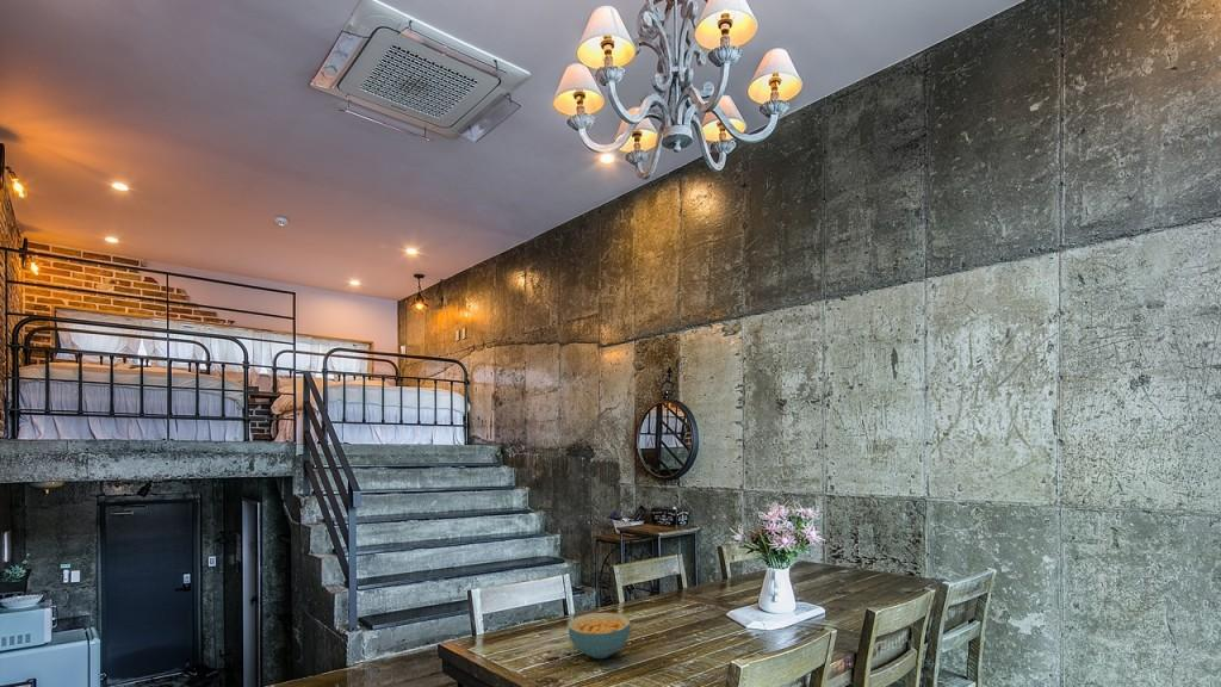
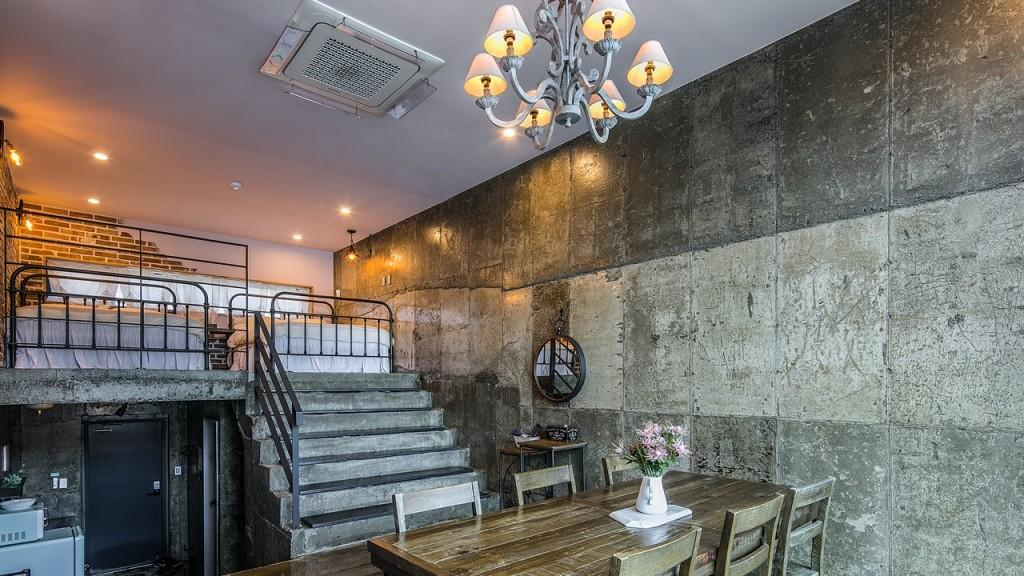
- cereal bowl [568,612,632,660]
